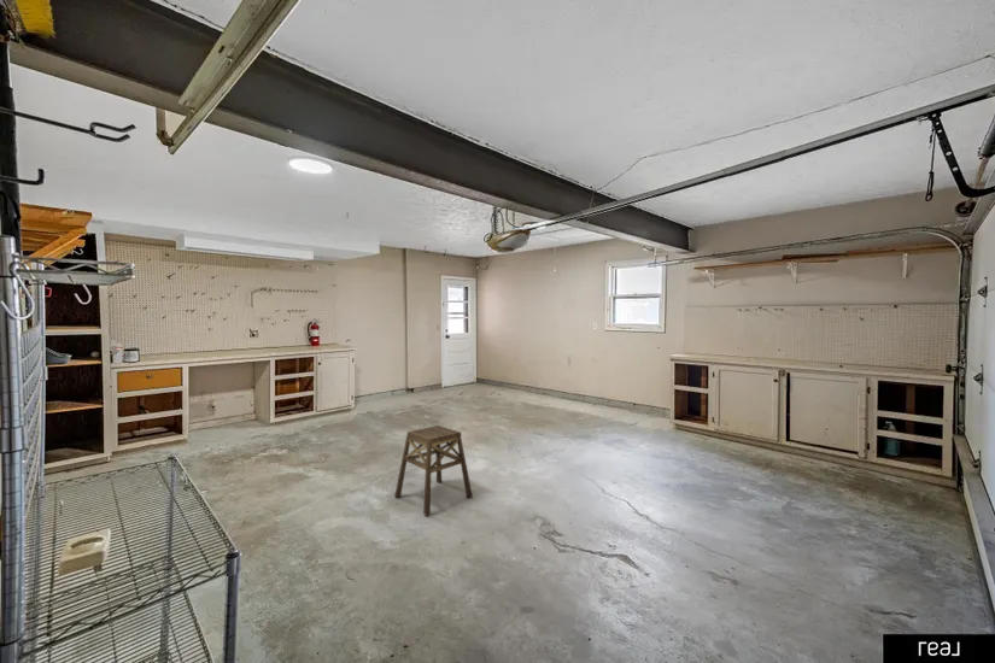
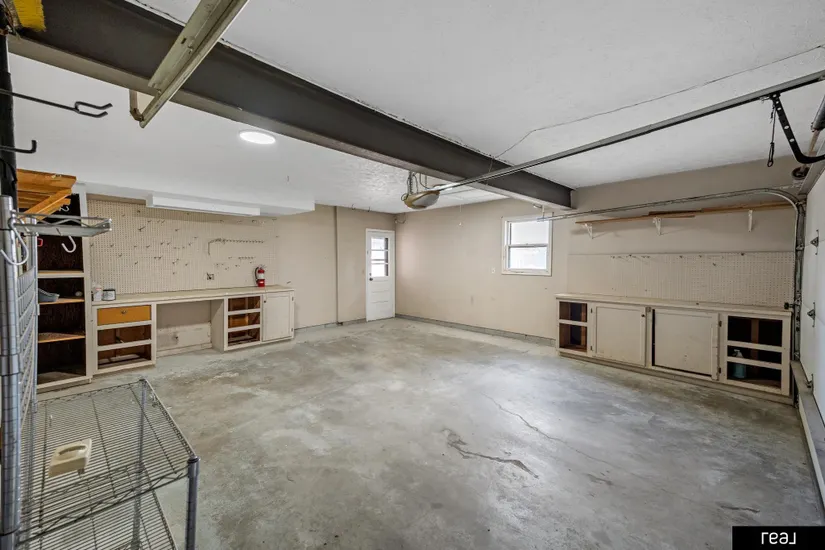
- stool [393,424,474,517]
